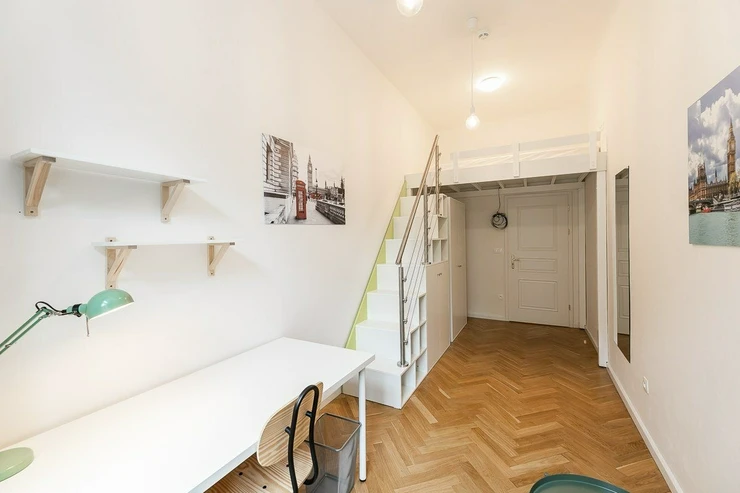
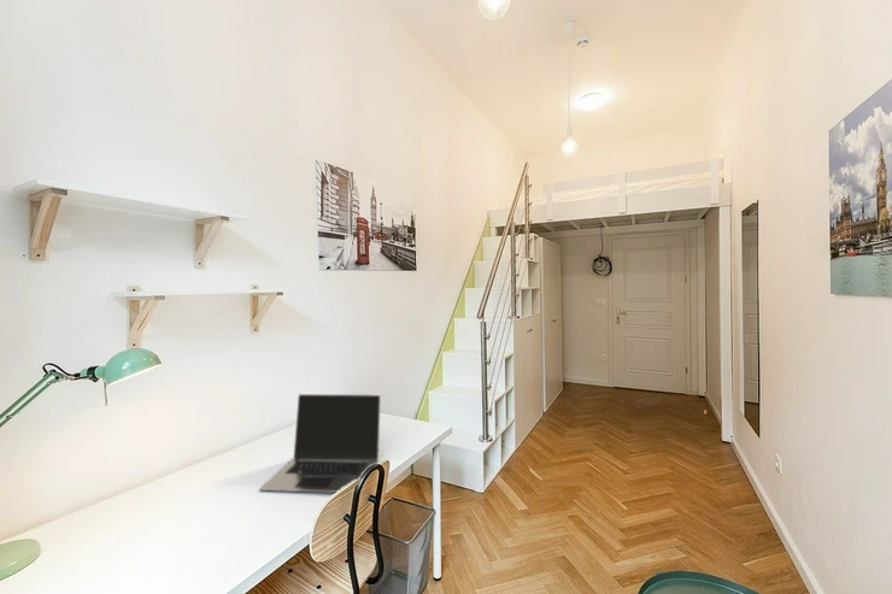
+ laptop [258,393,382,494]
